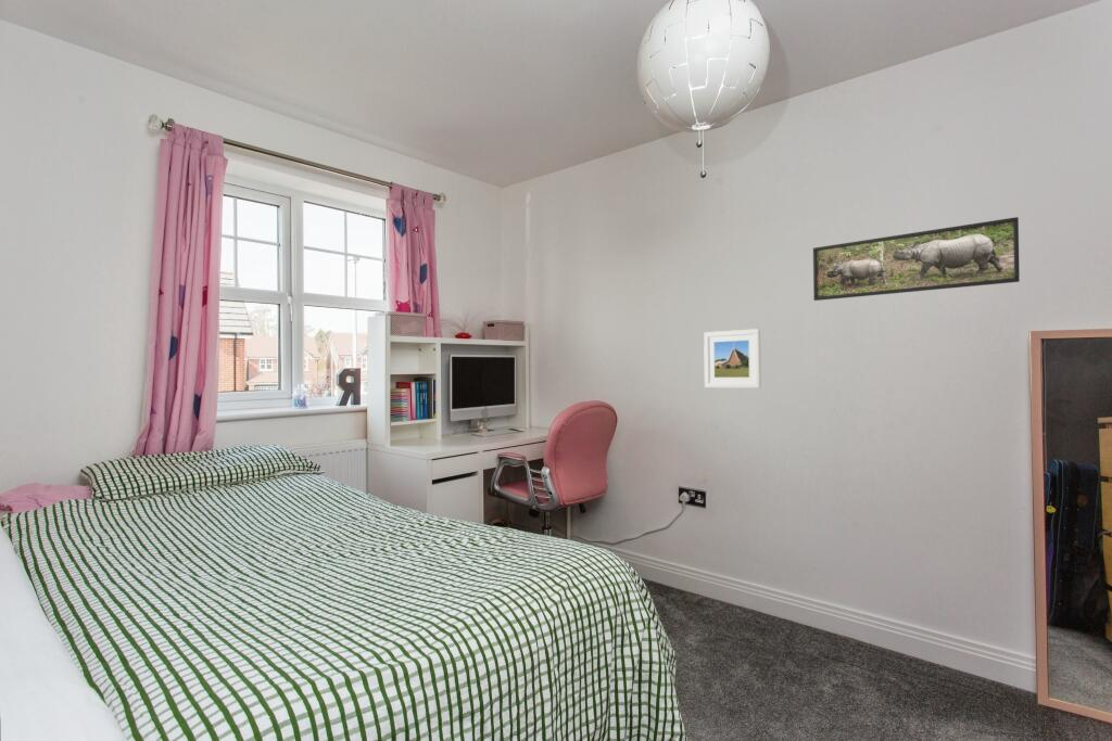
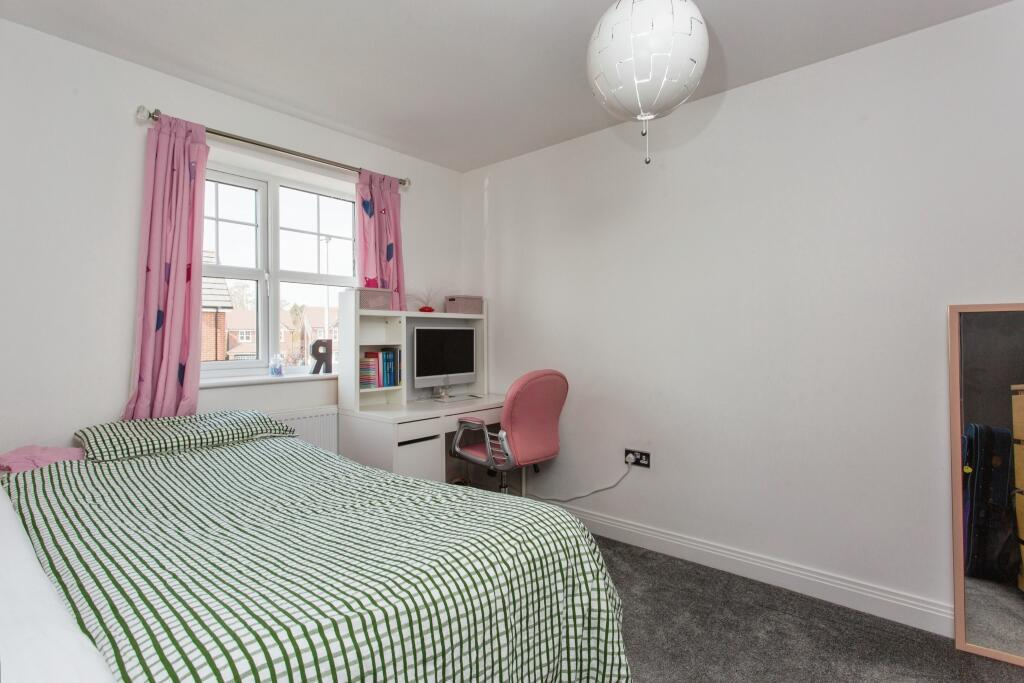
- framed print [703,328,762,389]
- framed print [812,216,1021,302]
